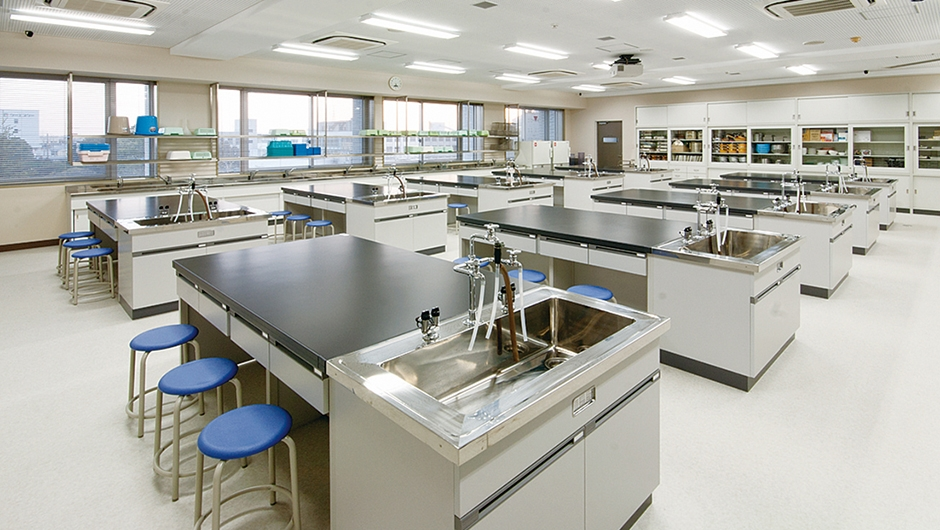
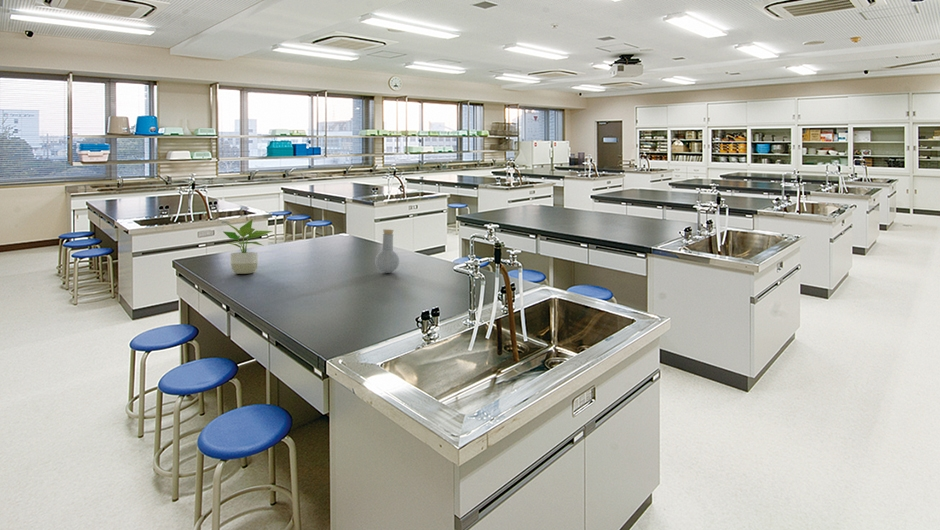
+ flask [374,229,400,274]
+ potted plant [221,218,273,275]
